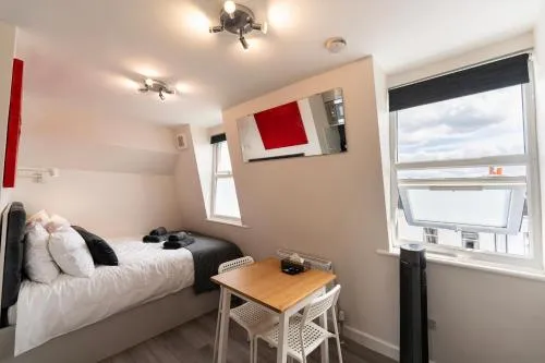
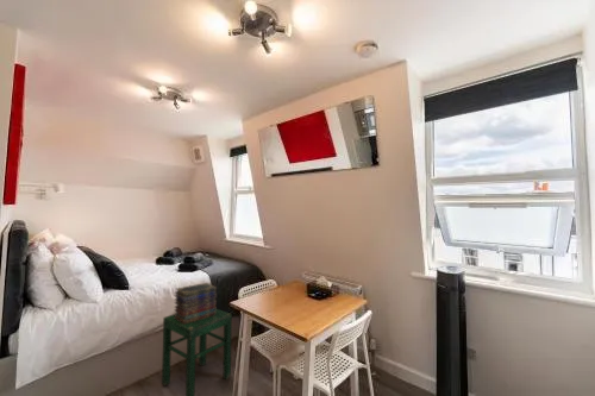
+ stool [161,308,233,396]
+ book stack [174,282,218,325]
